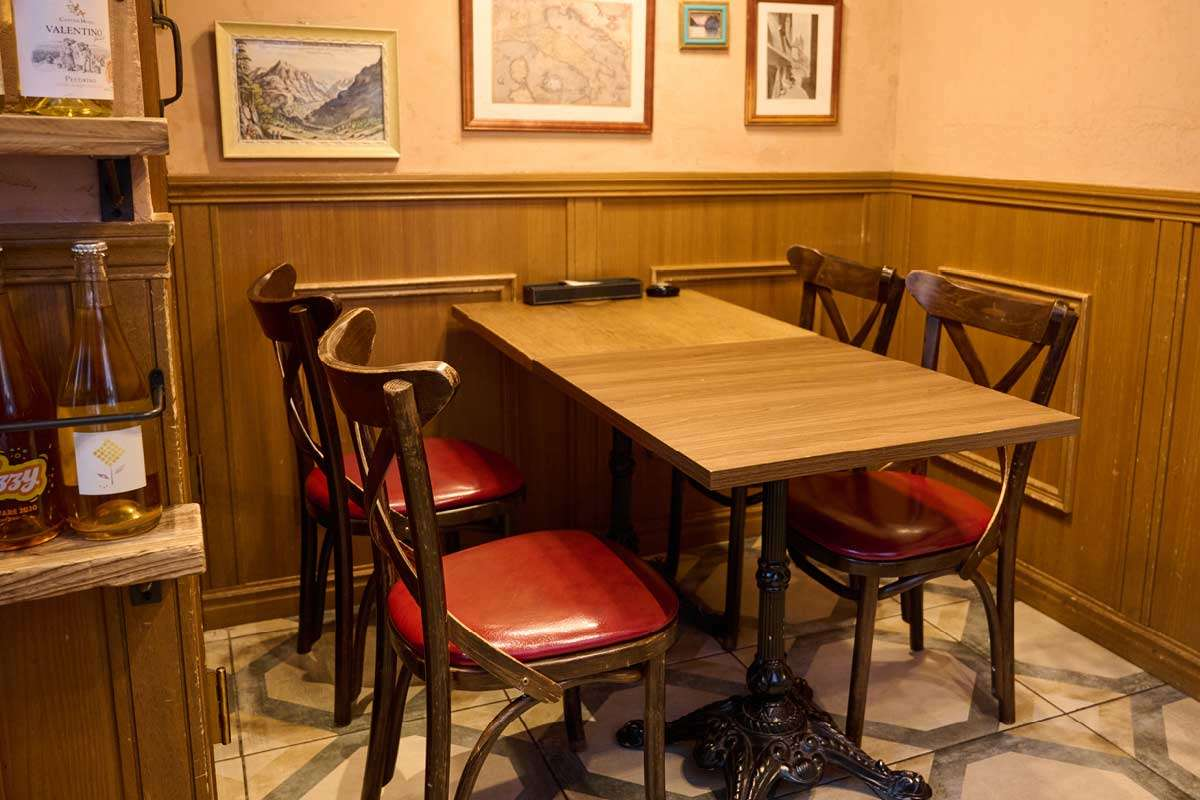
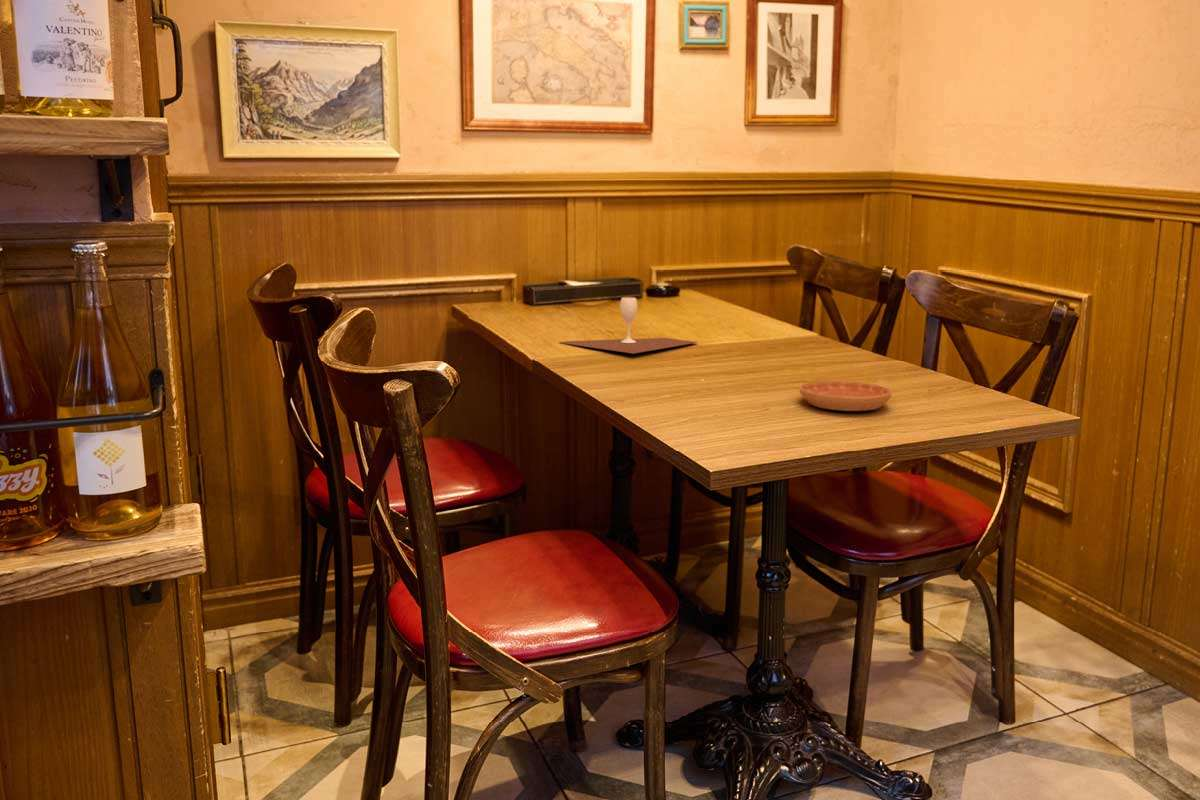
+ saucer [799,380,893,412]
+ wine glass [558,296,699,355]
